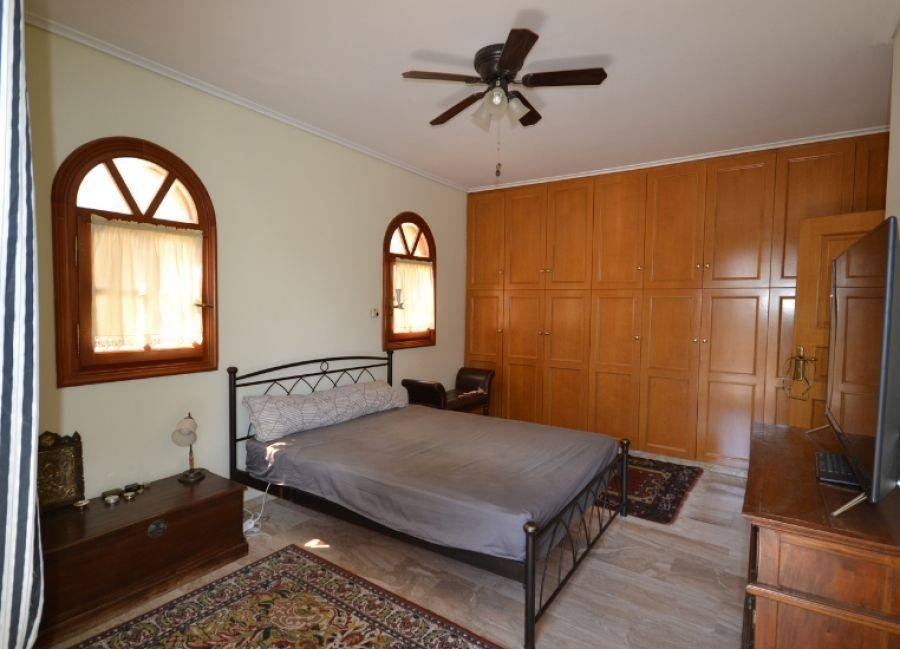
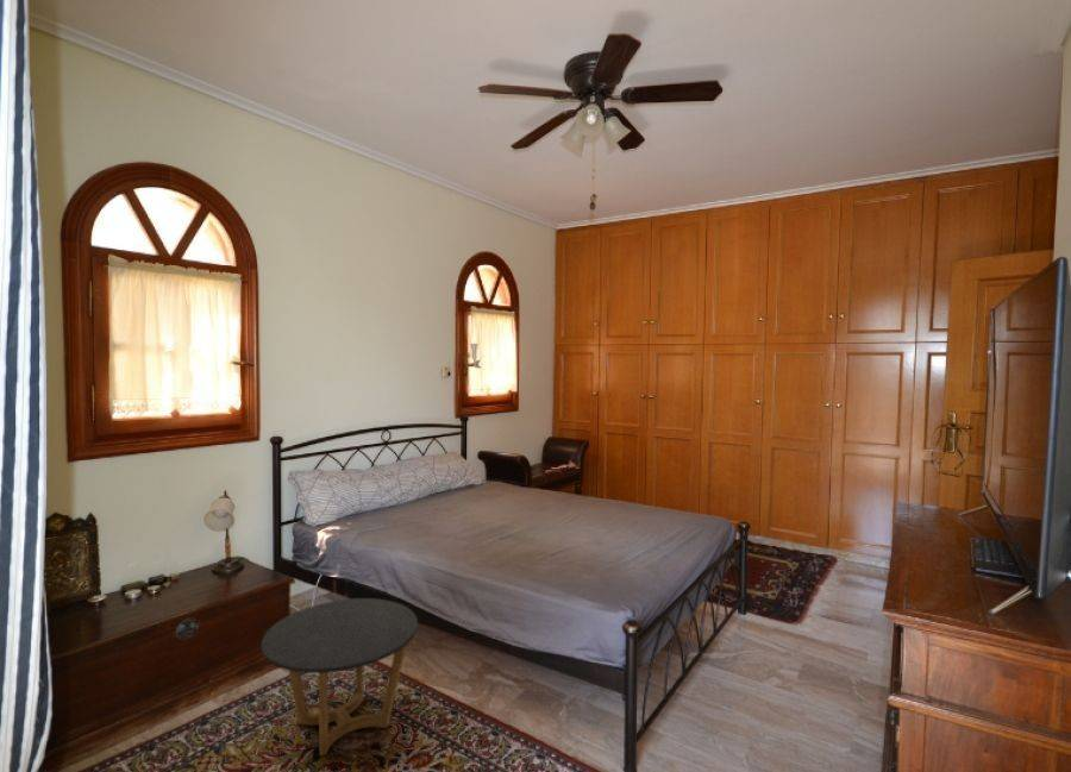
+ side table [261,597,419,758]
